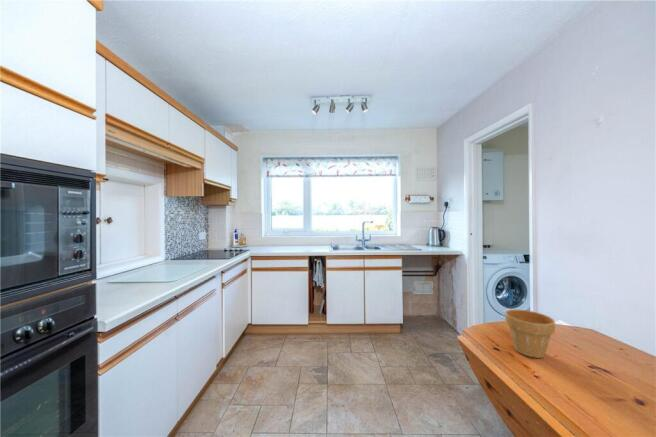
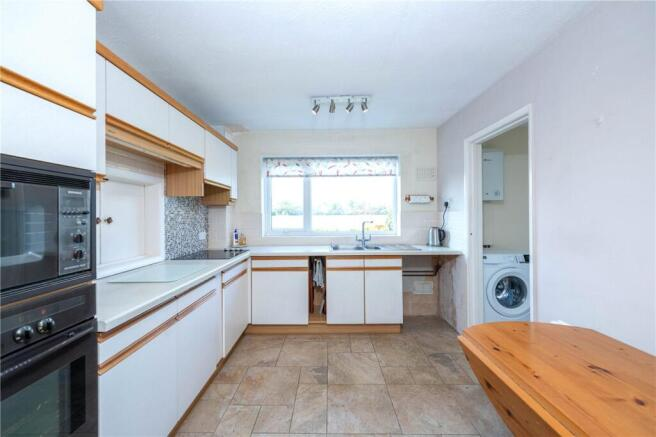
- flower pot [504,308,556,359]
